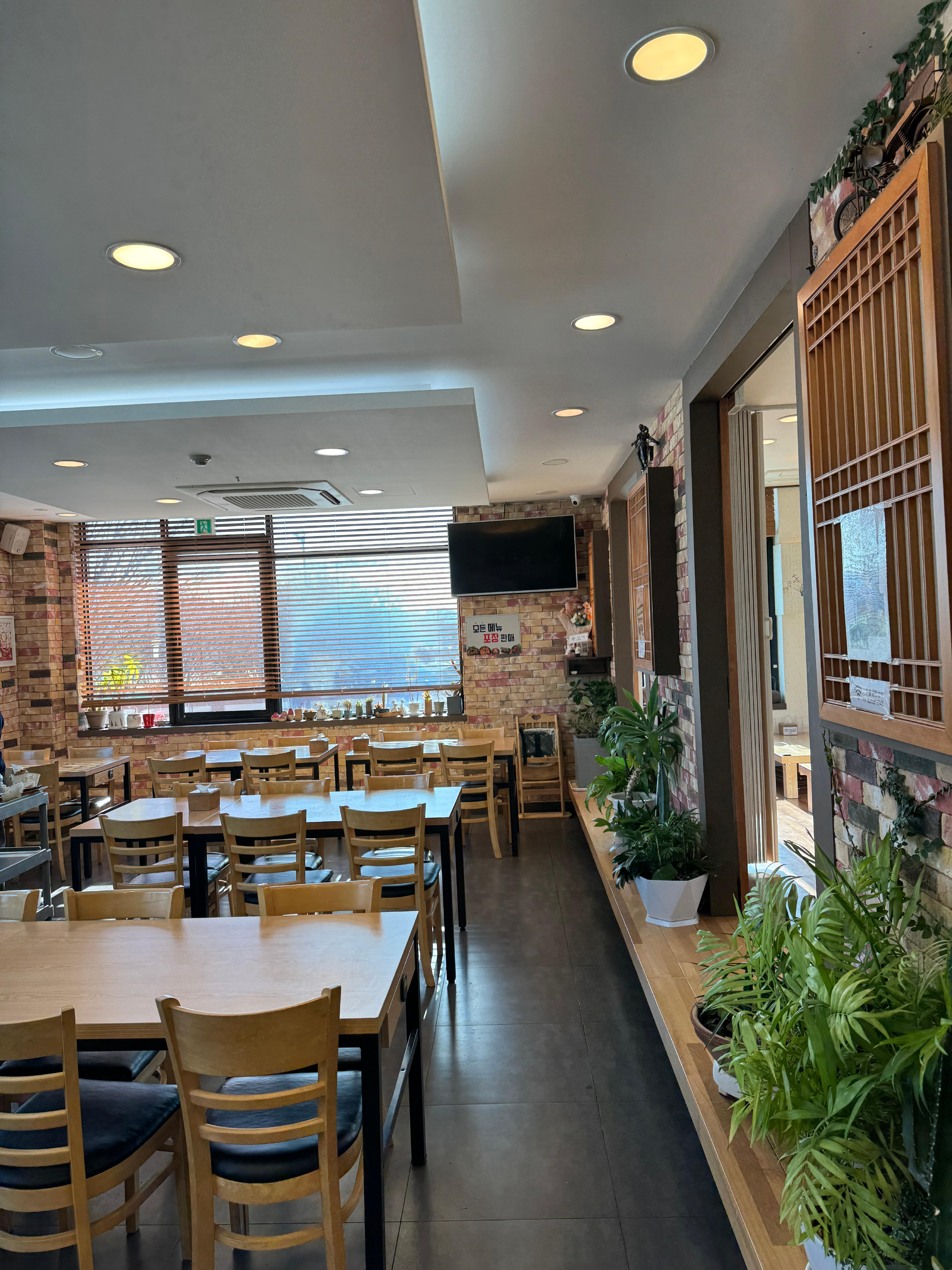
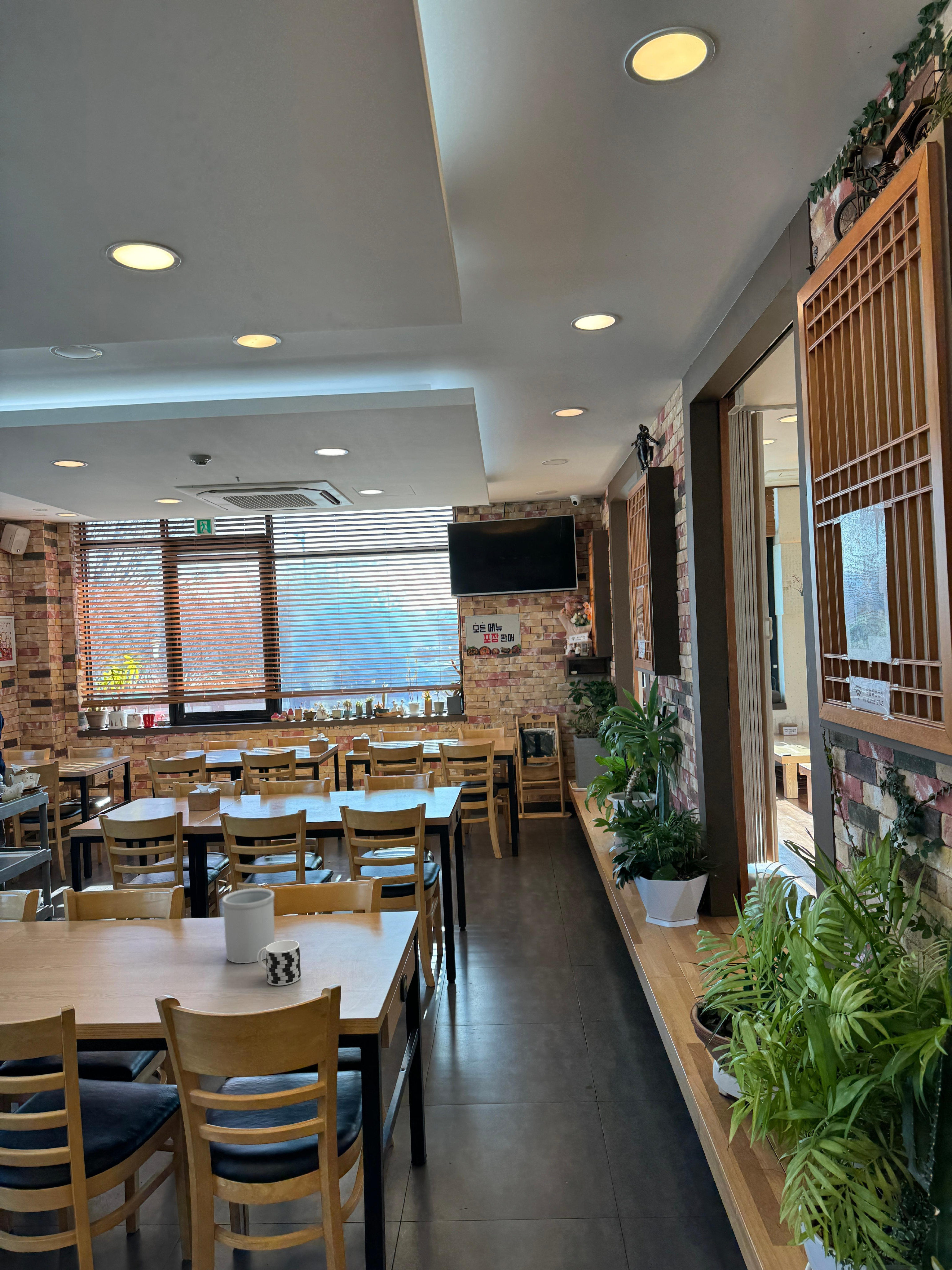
+ cup [258,940,301,986]
+ utensil holder [222,888,275,964]
